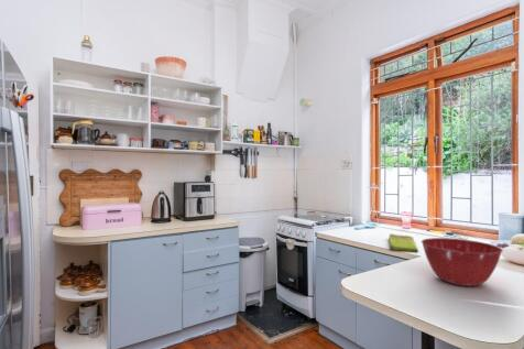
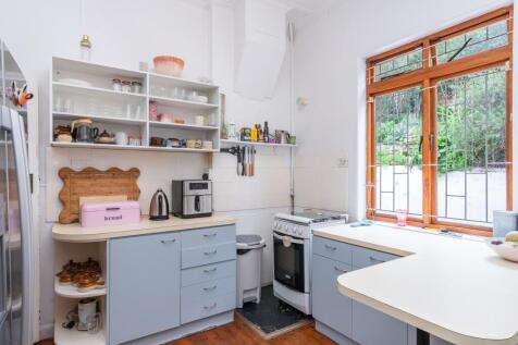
- dish towel [389,232,419,252]
- mixing bowl [421,237,504,287]
